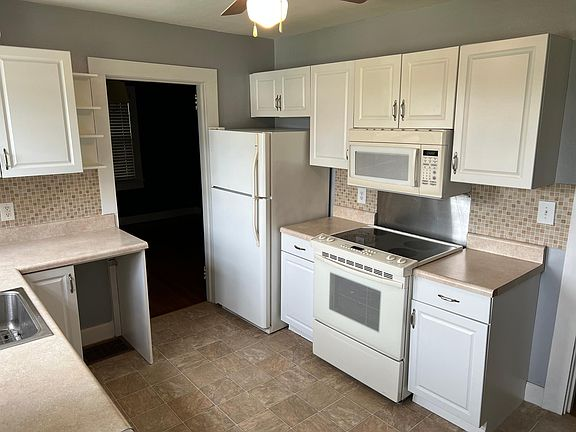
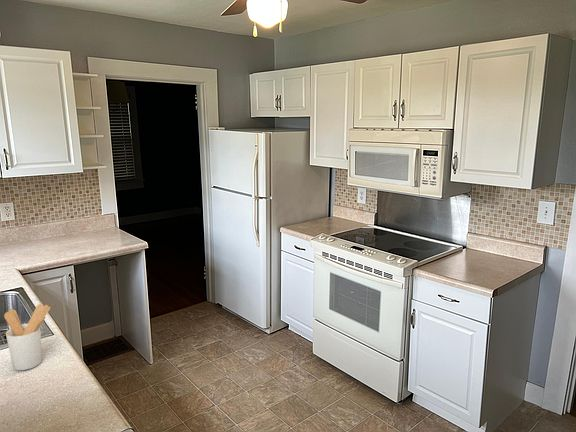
+ utensil holder [3,303,51,371]
